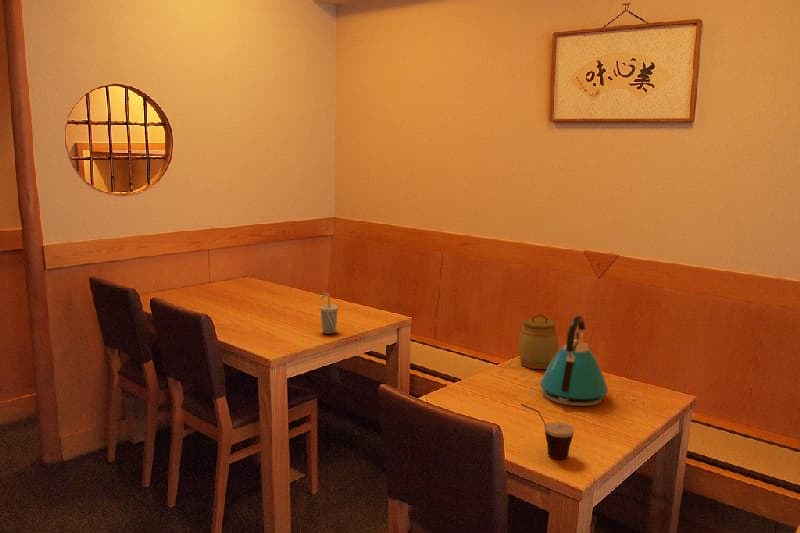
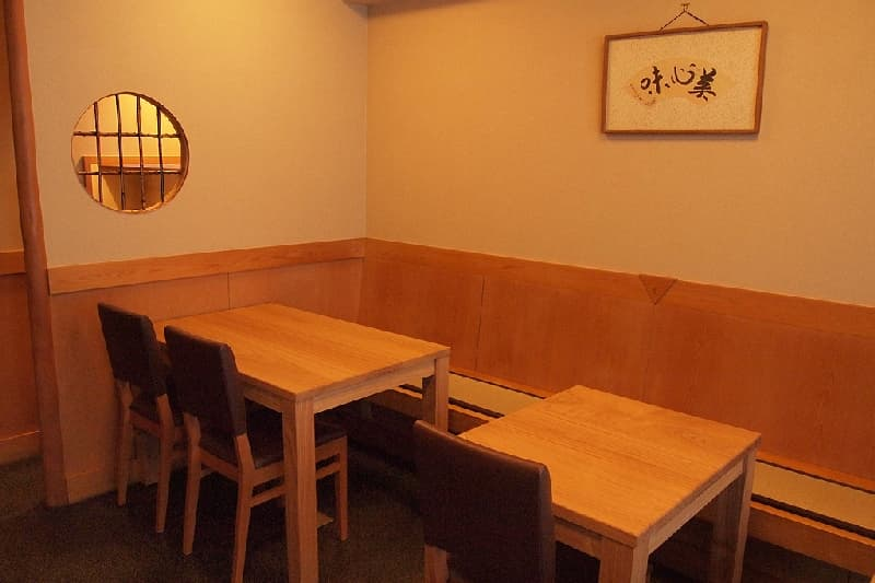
- jar [518,312,560,370]
- kettle [539,314,609,407]
- cup [520,403,575,460]
- cup [318,292,340,335]
